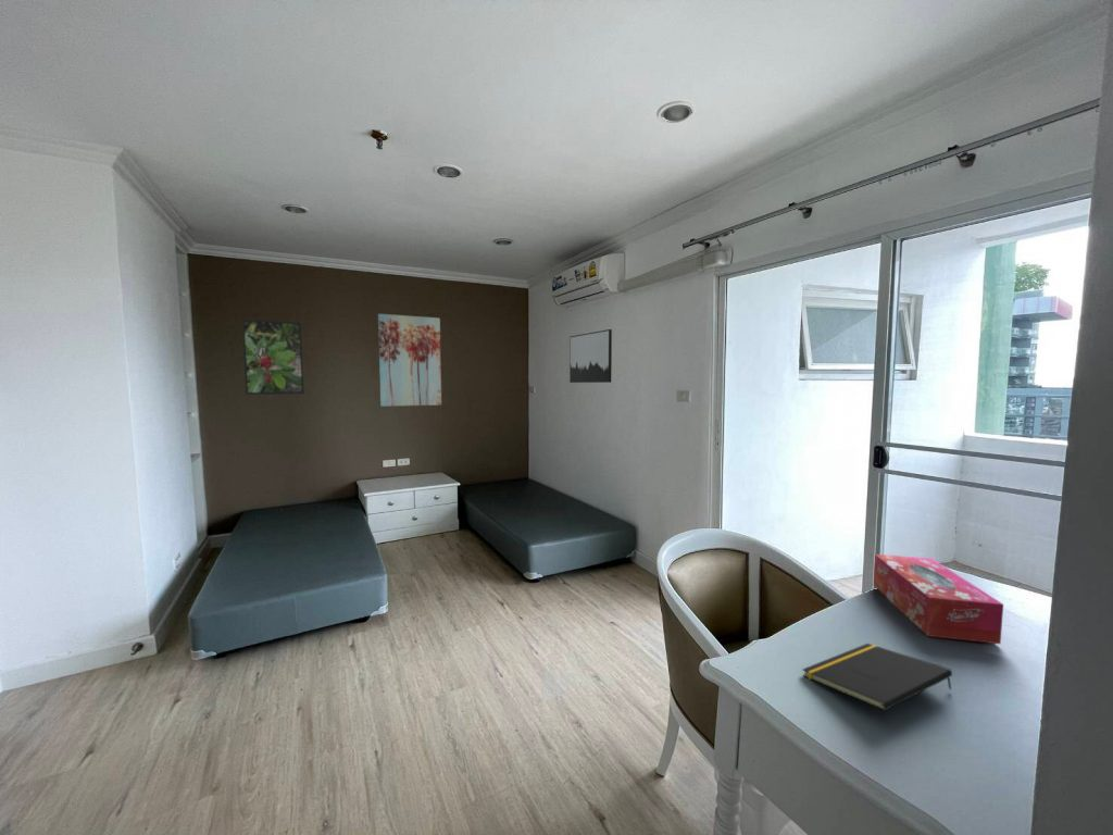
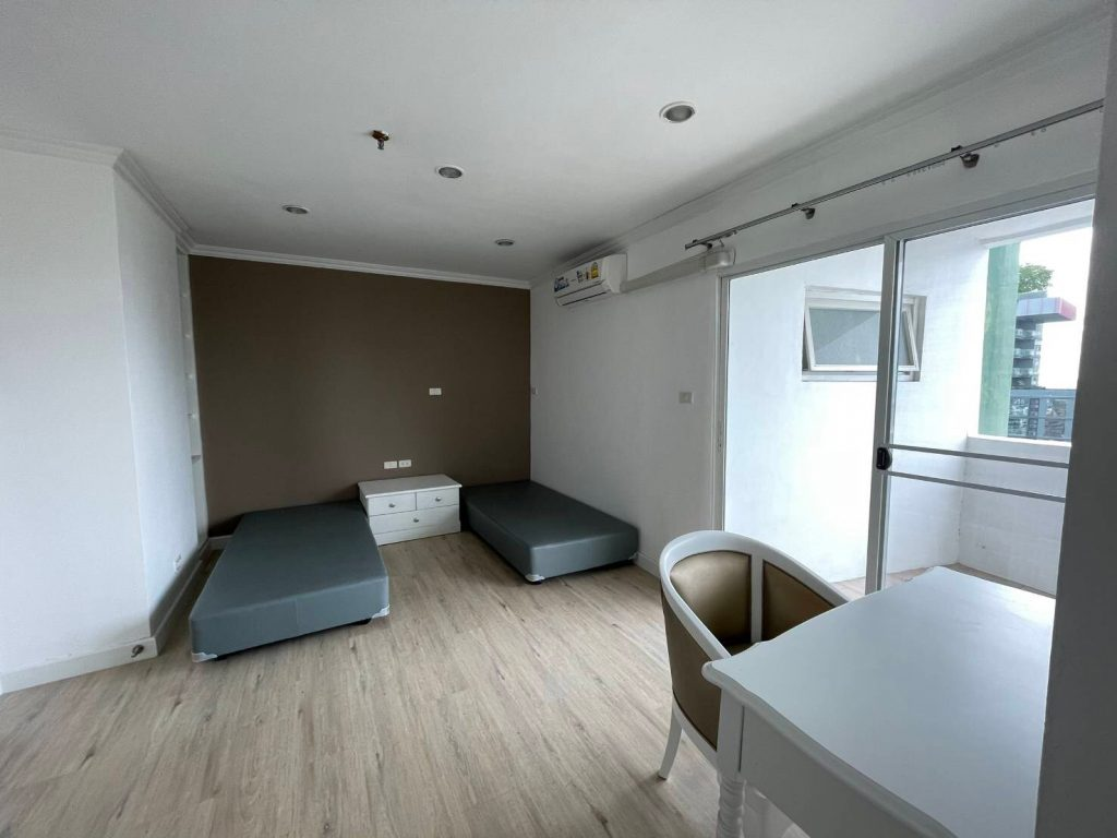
- wall art [377,313,442,408]
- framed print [241,319,305,396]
- notepad [801,643,953,712]
- wall art [568,328,613,384]
- tissue box [873,553,1004,645]
